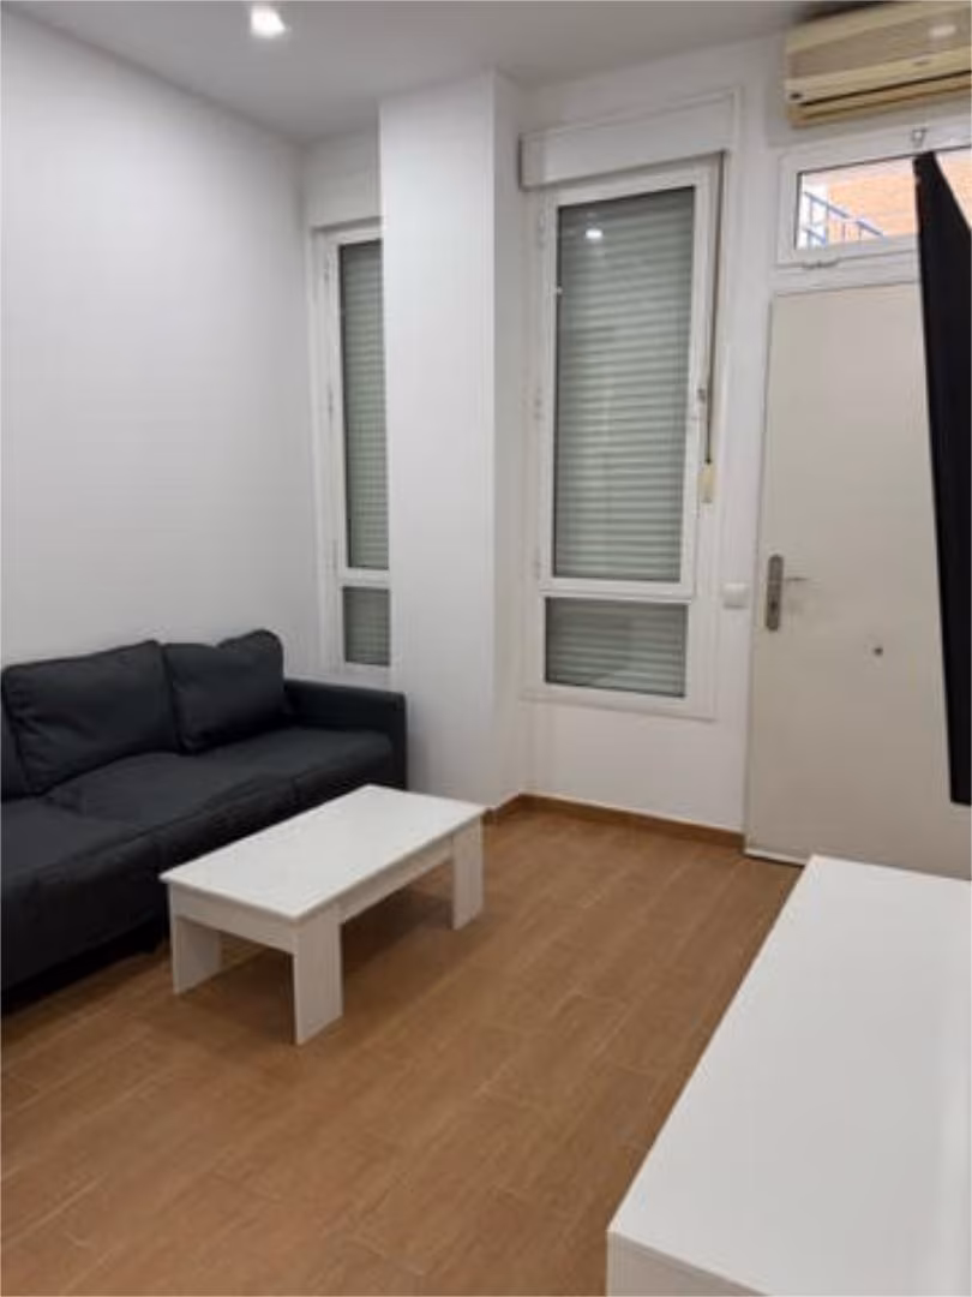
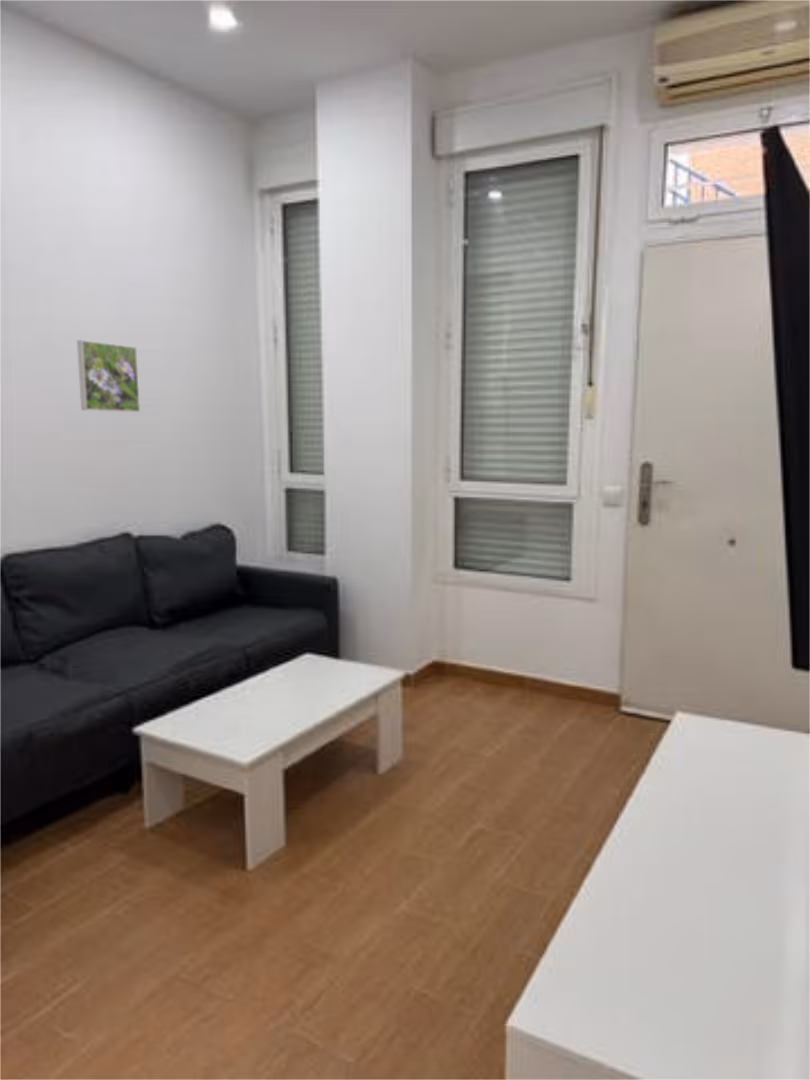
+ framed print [76,339,141,413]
